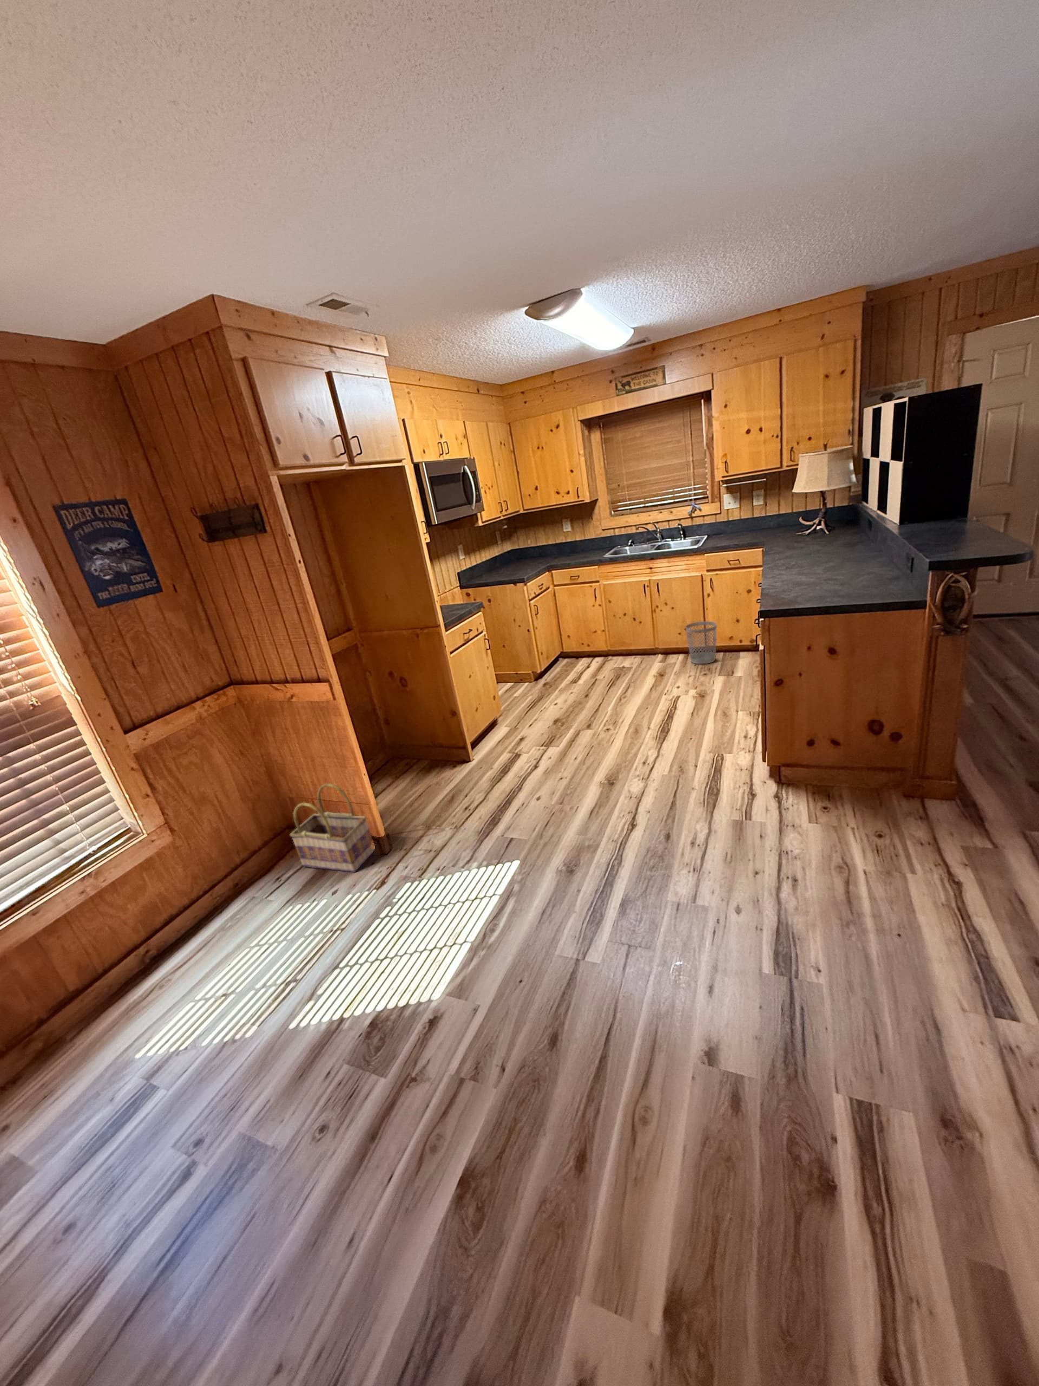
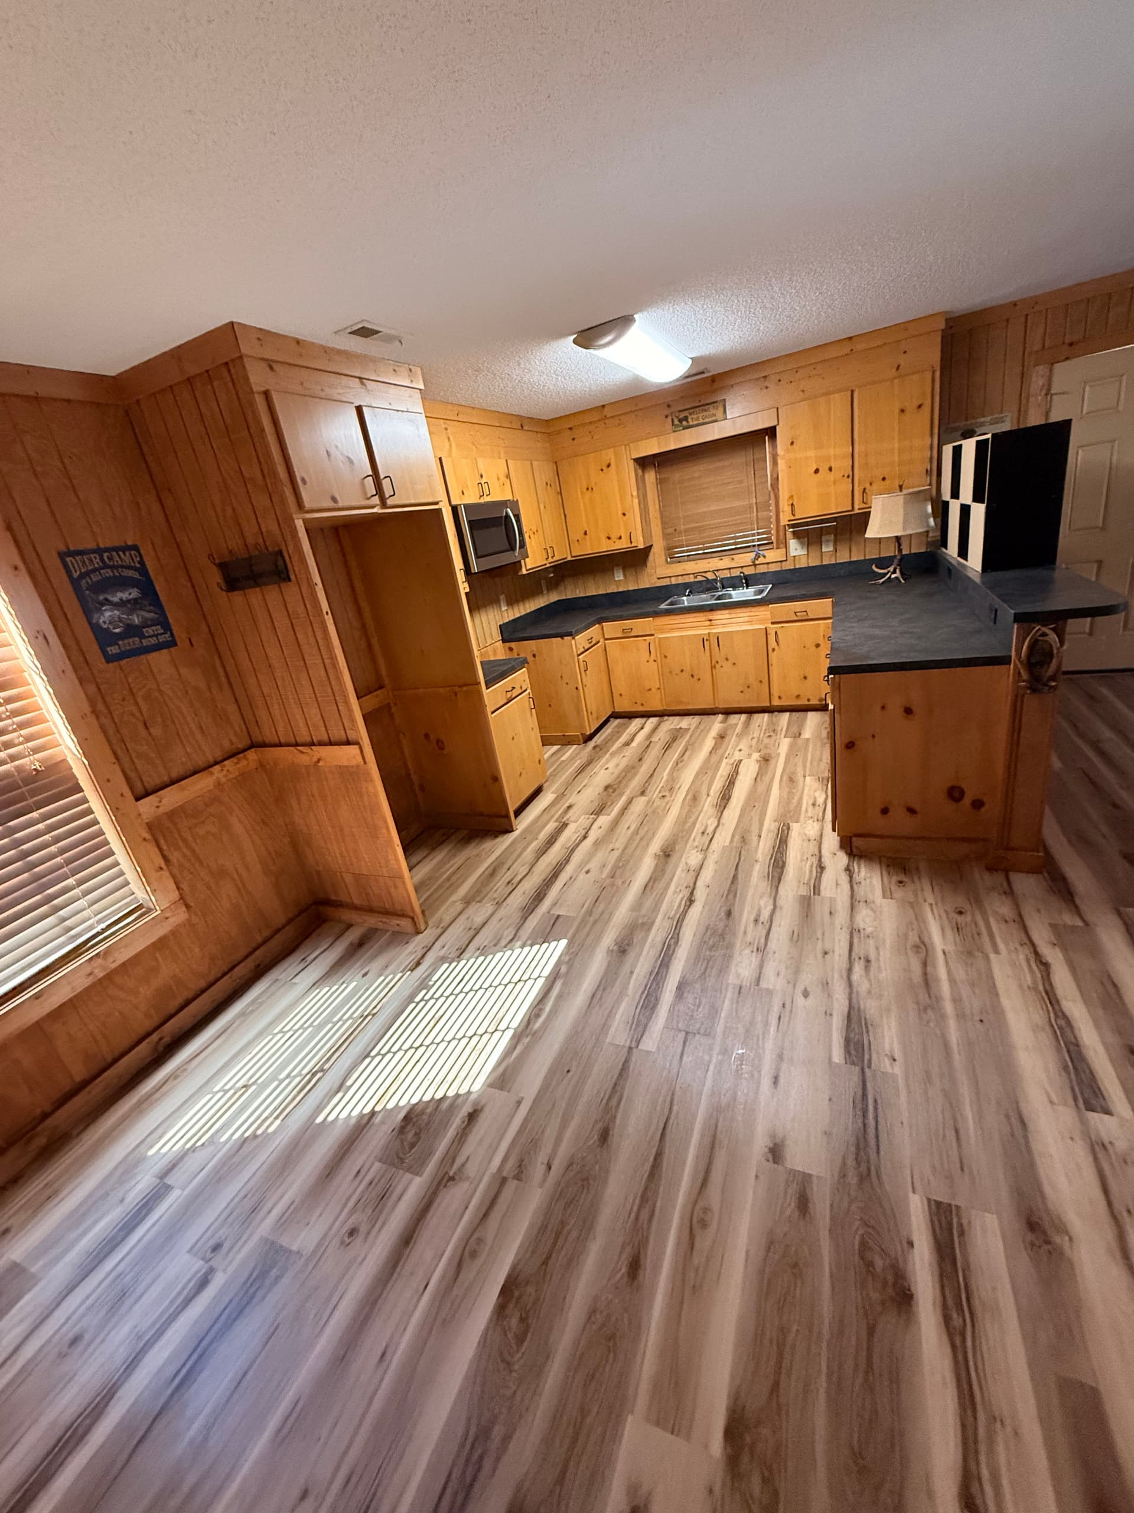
- basket [289,782,375,873]
- wastebasket [685,621,717,665]
